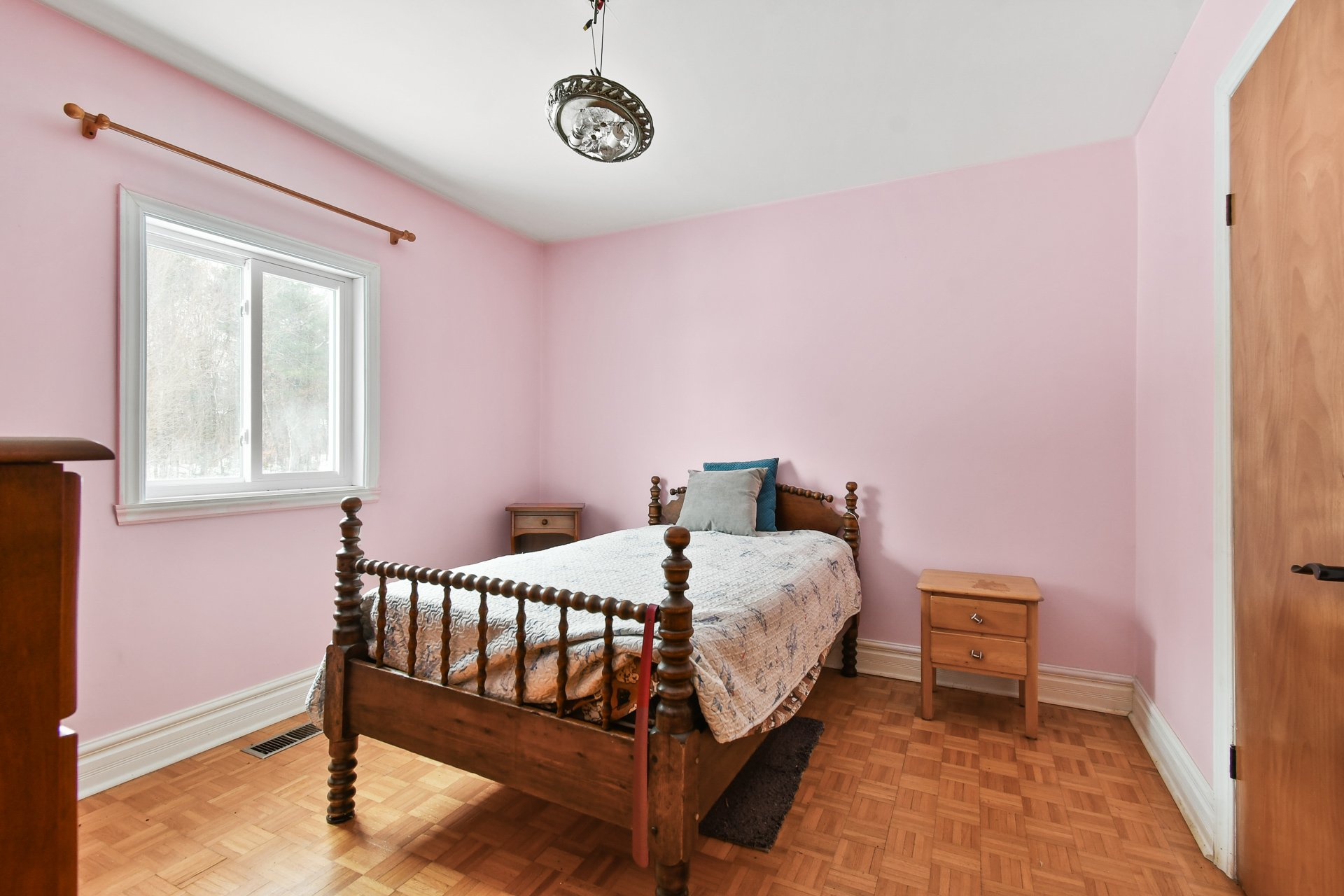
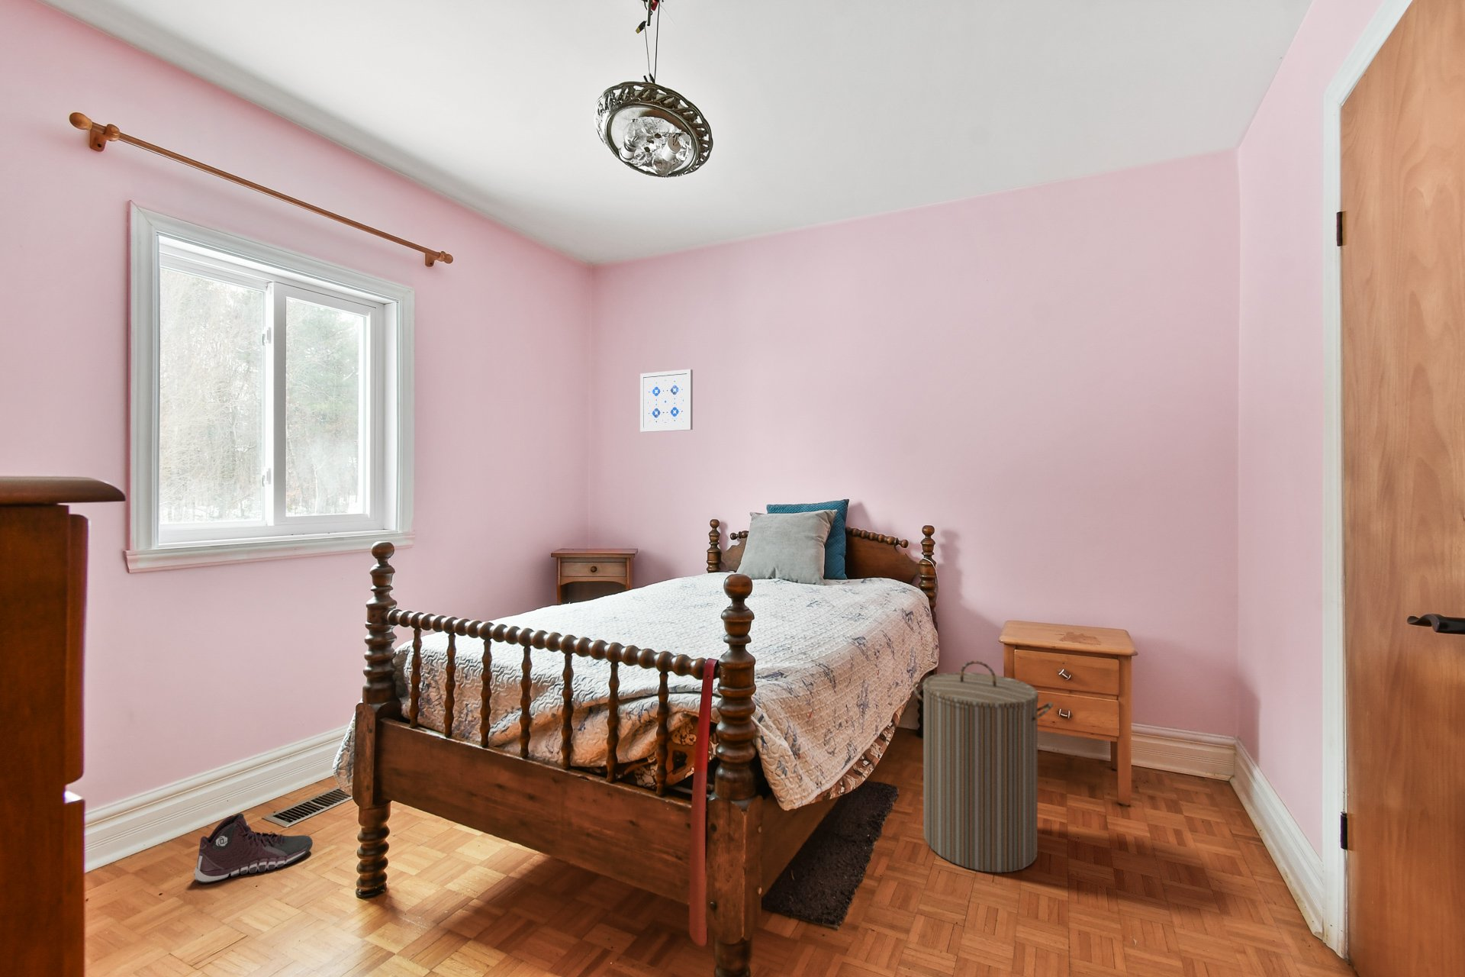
+ wall art [640,369,693,433]
+ sneaker [193,812,314,884]
+ laundry hamper [912,660,1054,873]
